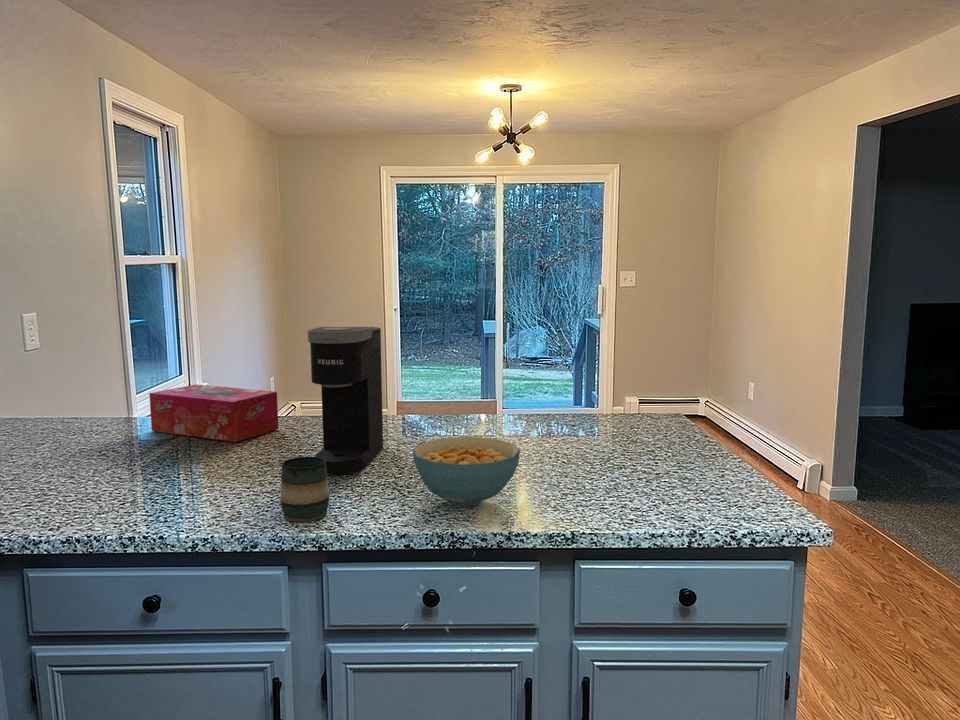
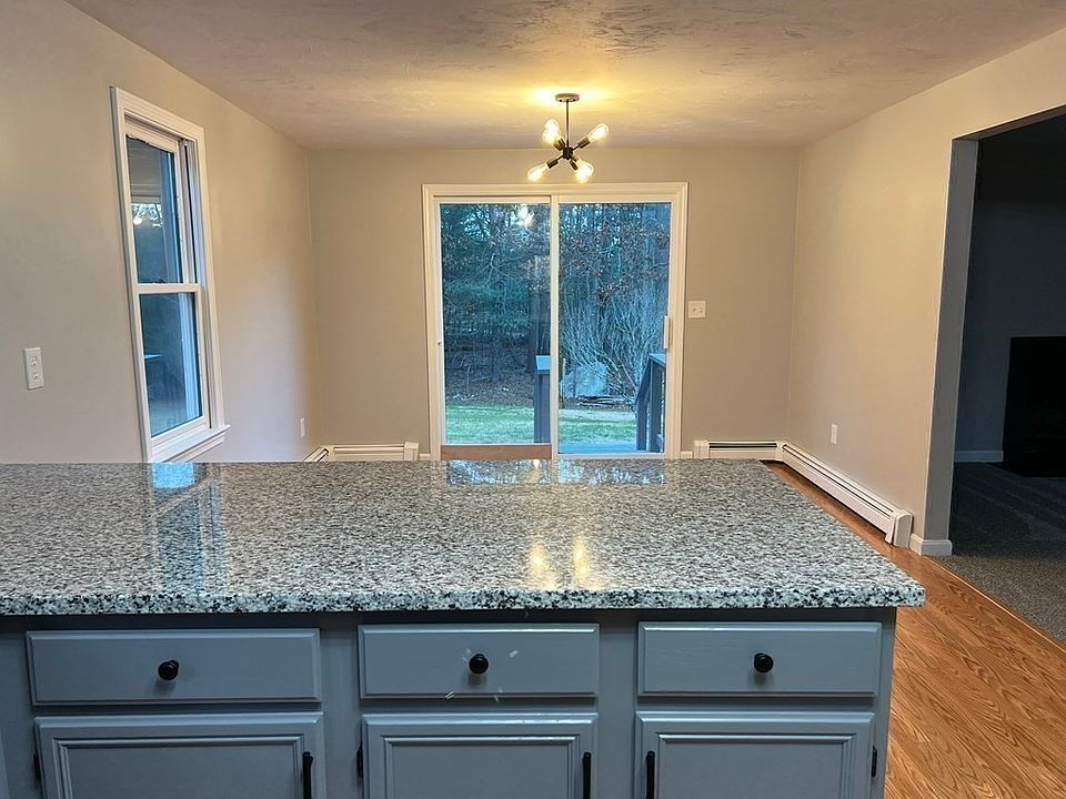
- coffee maker [307,326,384,476]
- cereal bowl [412,436,521,507]
- tissue box [148,383,279,443]
- mug [280,455,330,523]
